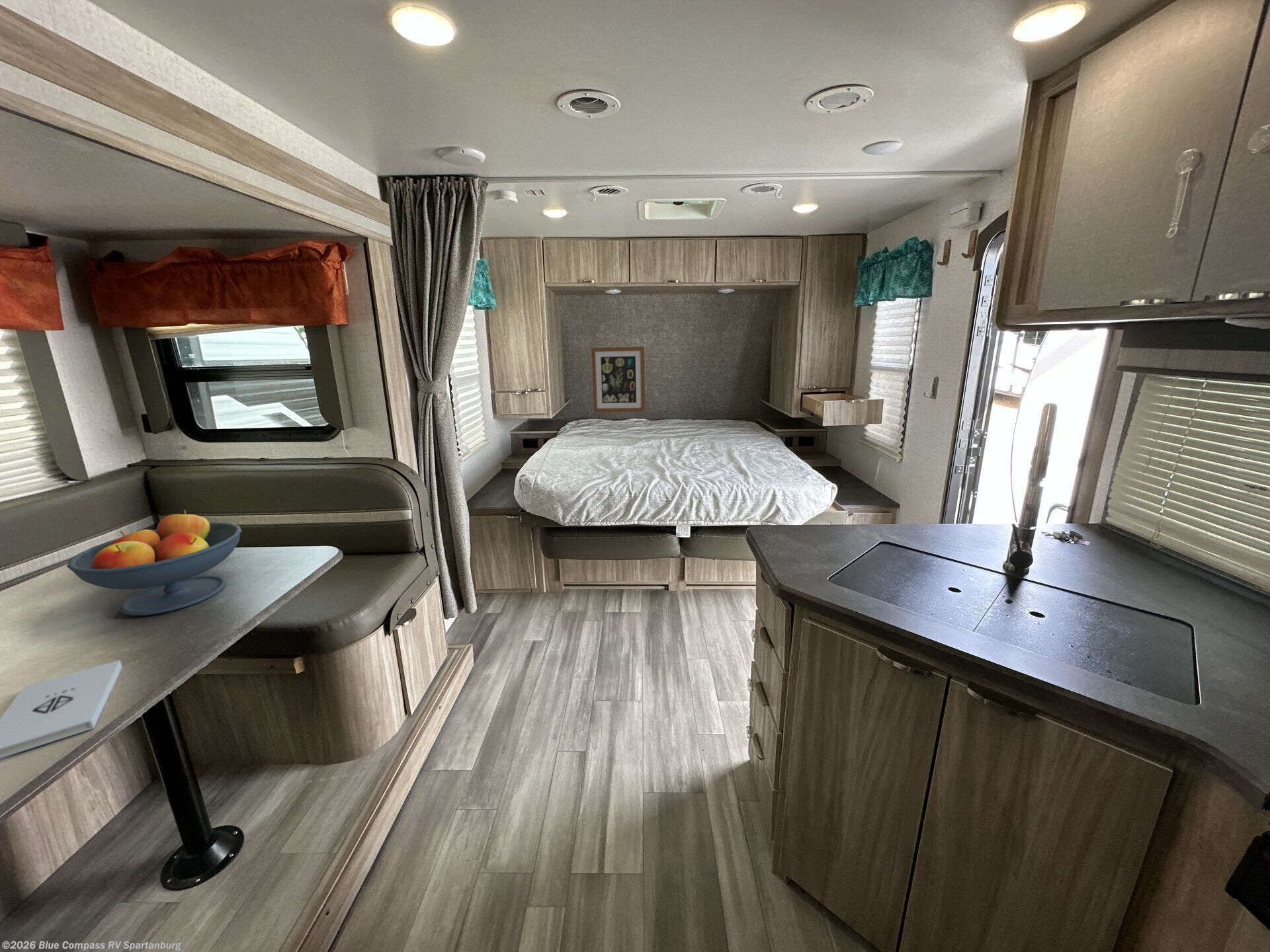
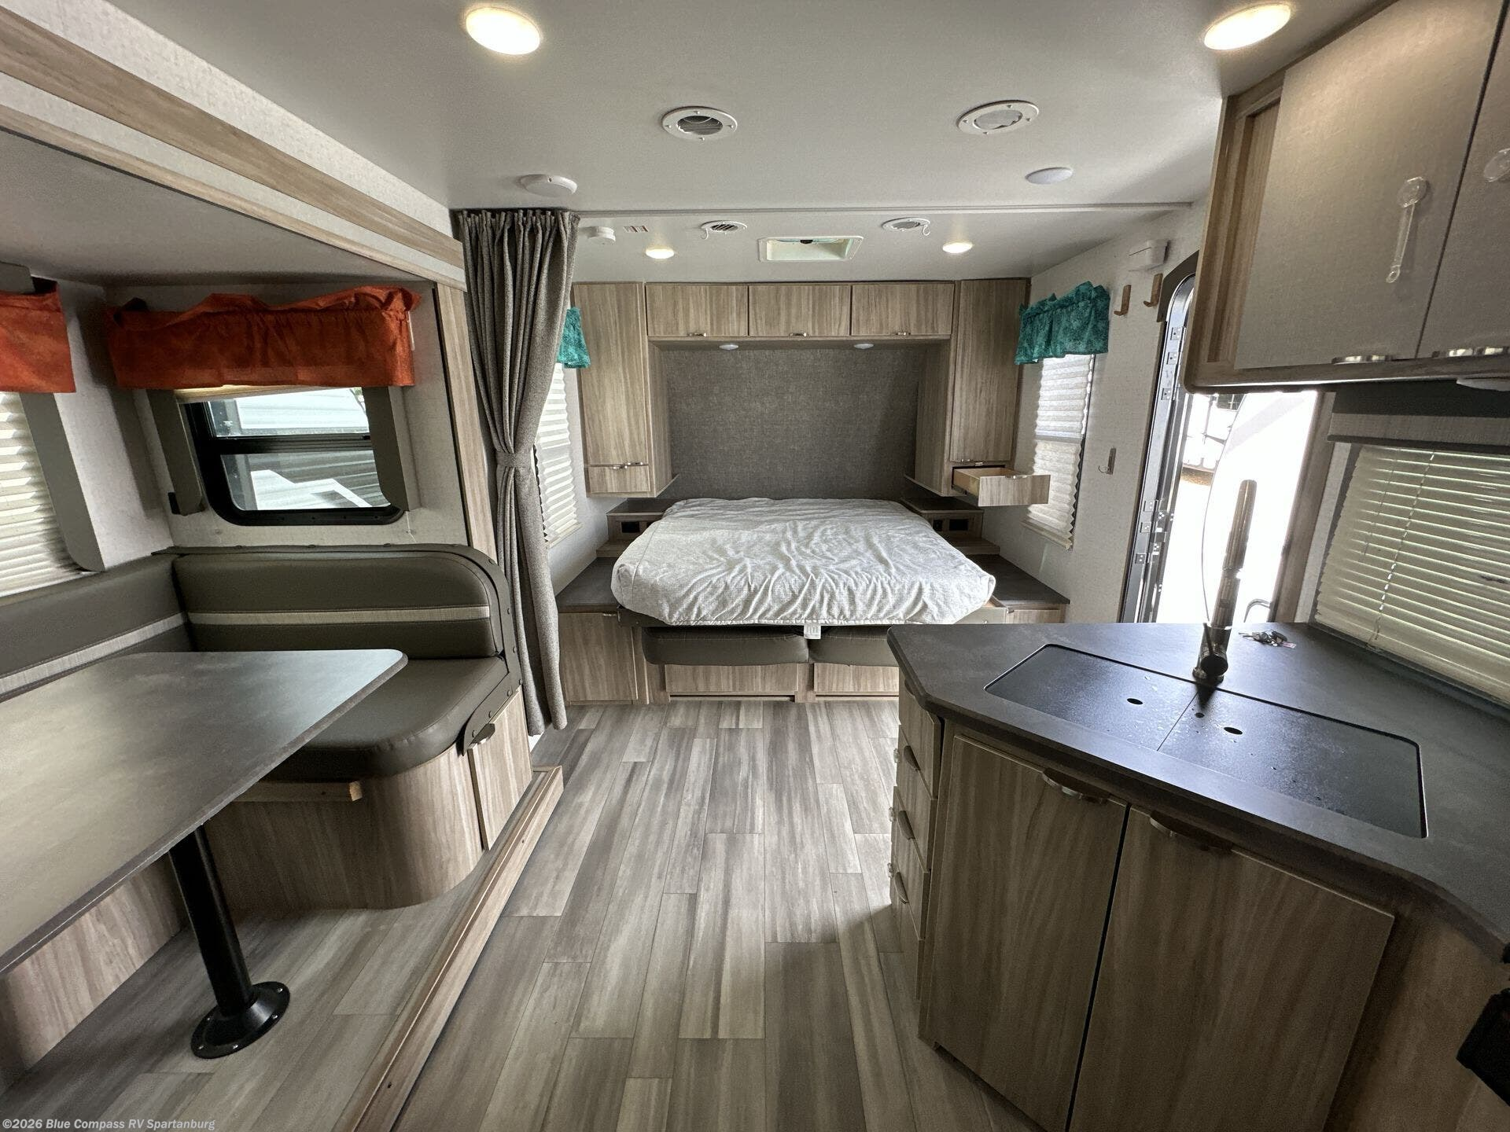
- notepad [0,659,123,759]
- fruit bowl [66,509,242,616]
- wall art [591,346,646,413]
